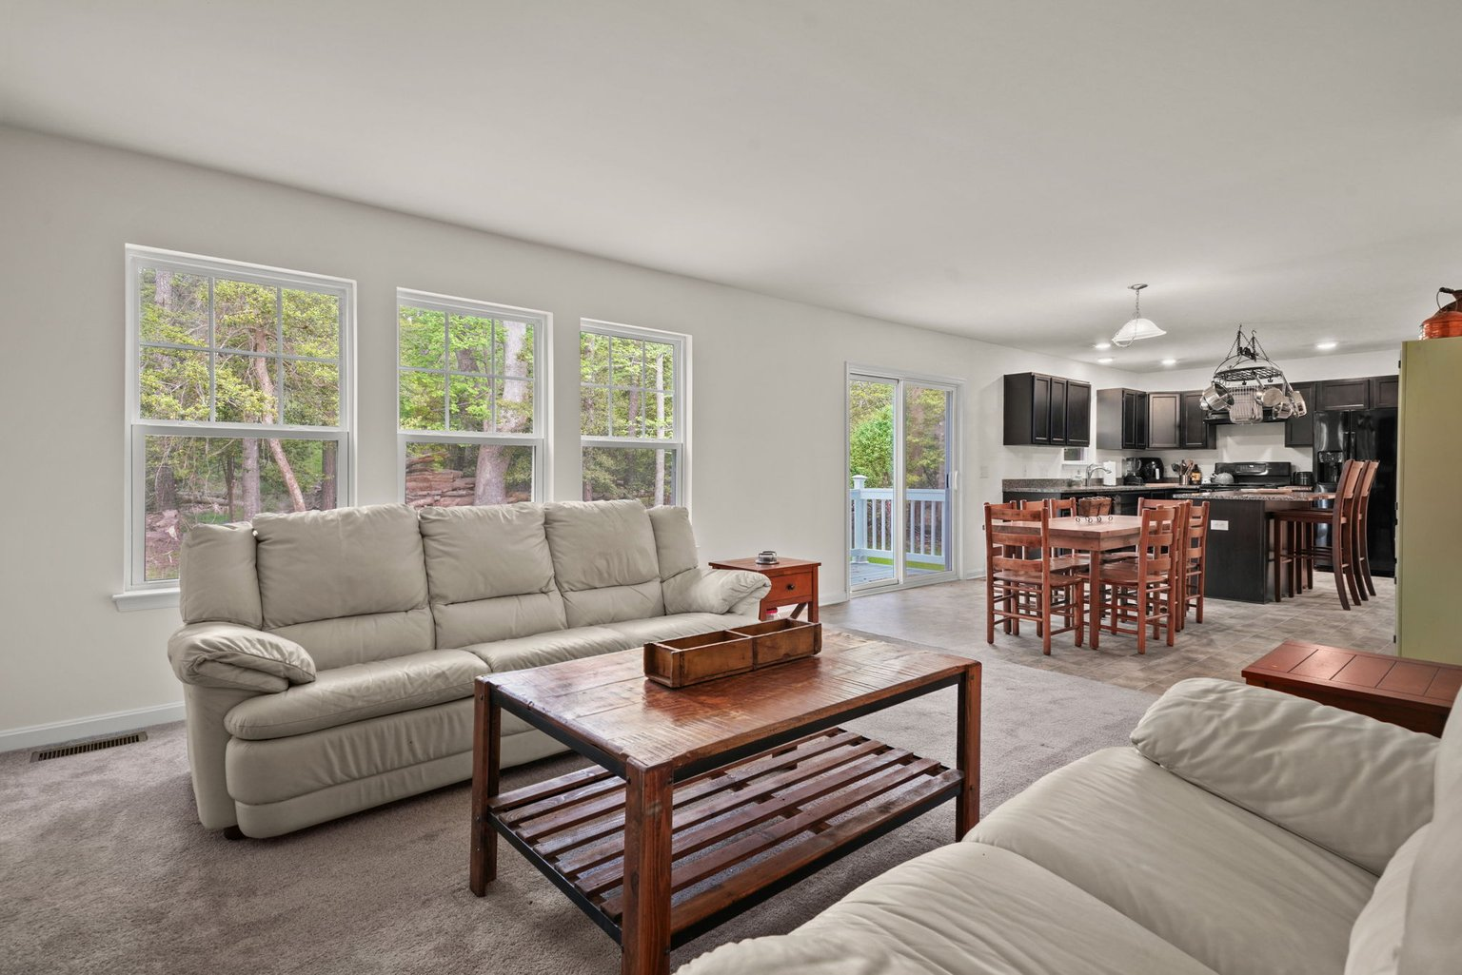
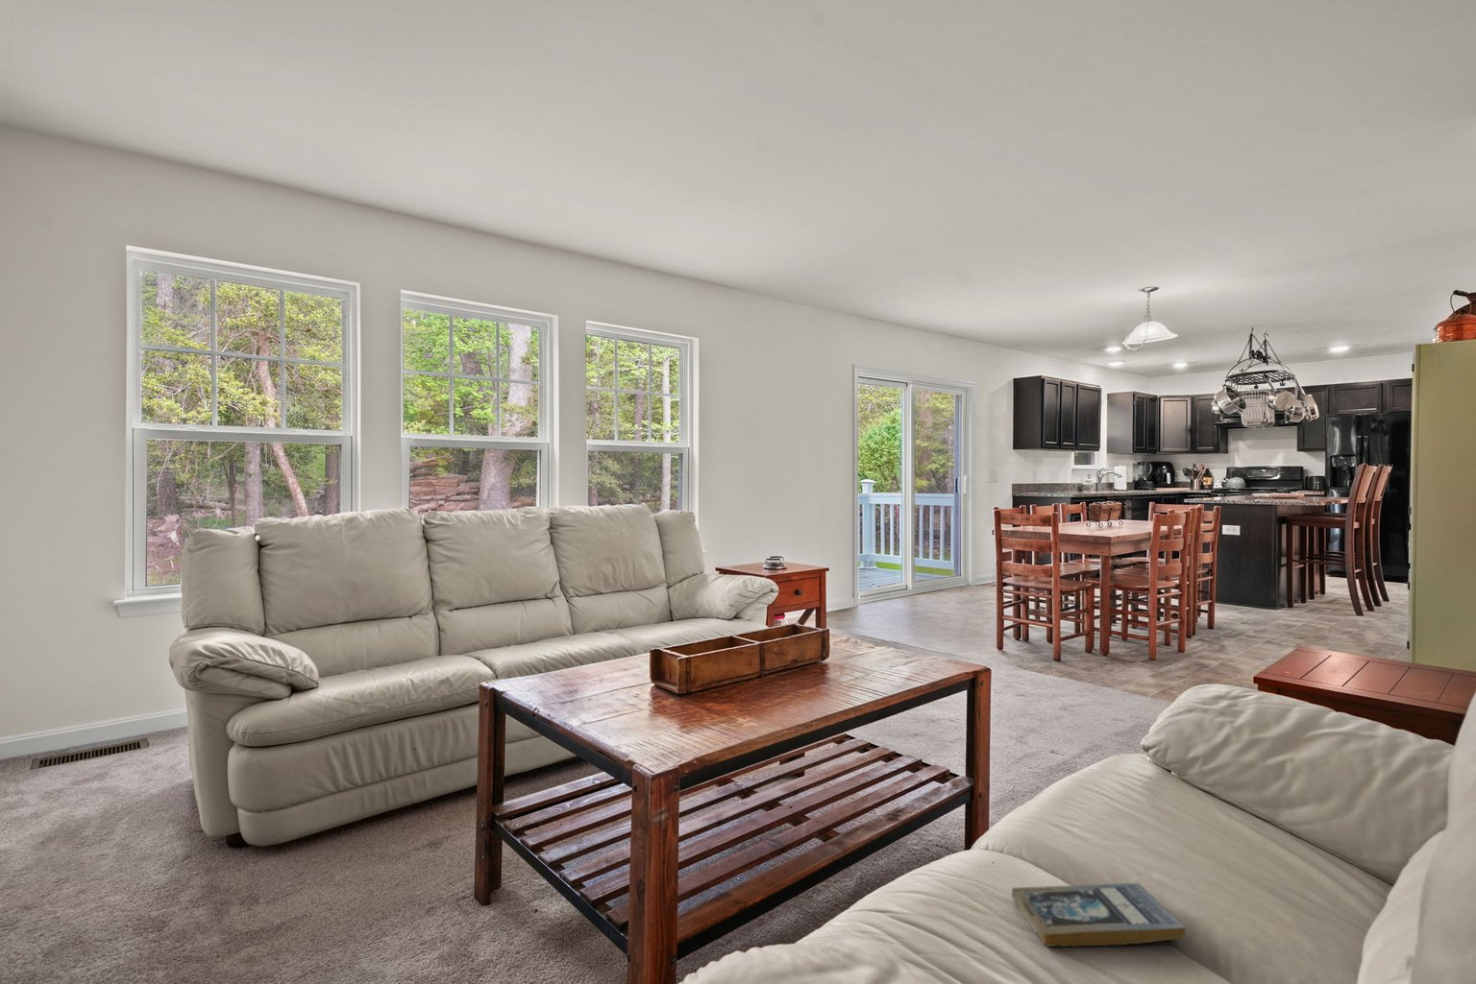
+ book [1011,881,1187,948]
